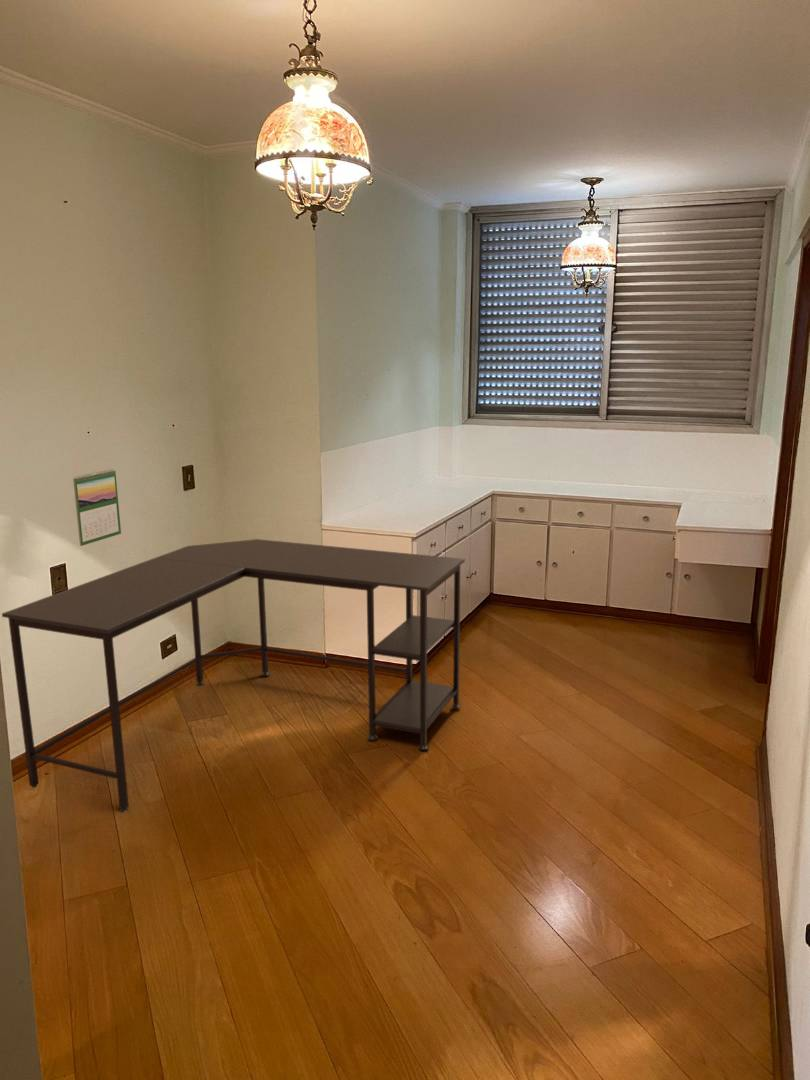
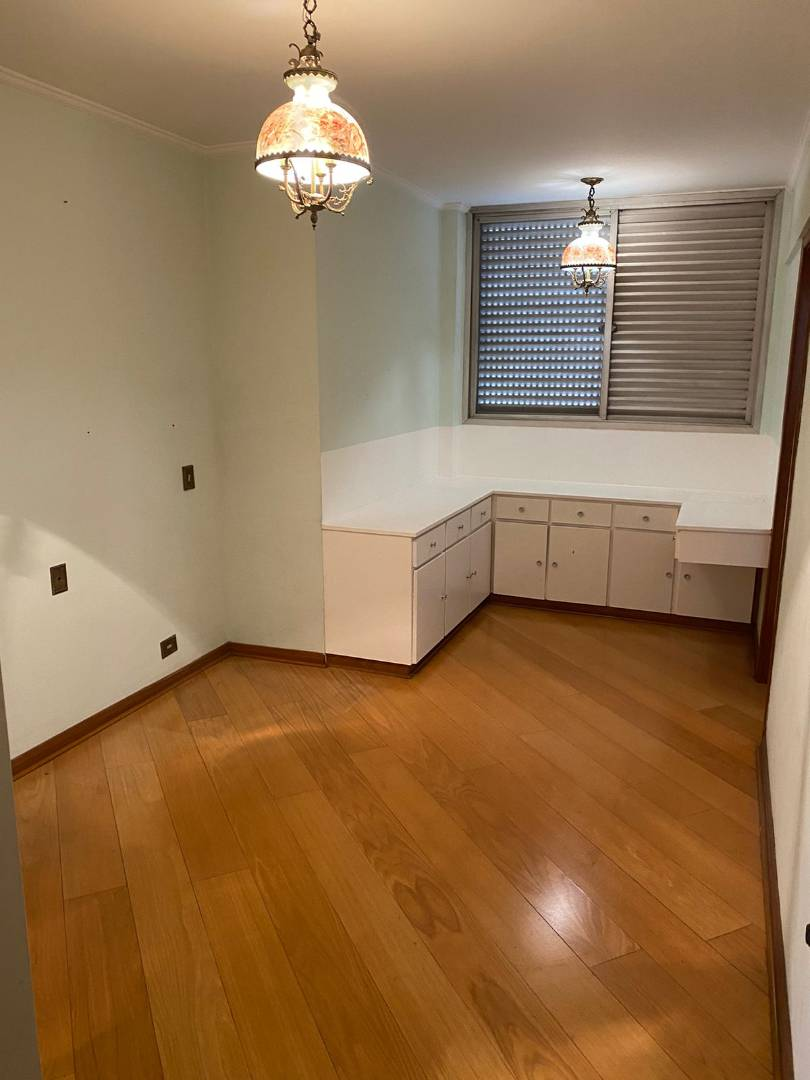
- calendar [72,468,122,547]
- desk [1,538,466,813]
